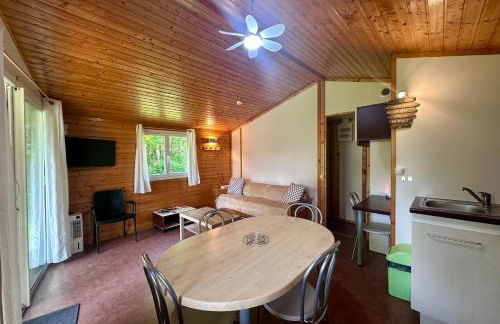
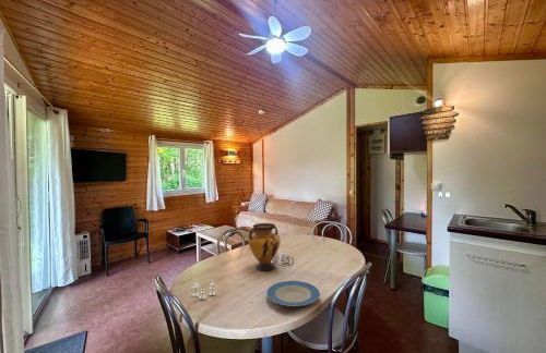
+ vase [248,222,282,271]
+ salt and pepper shaker set [192,280,217,301]
+ plate [265,280,321,307]
